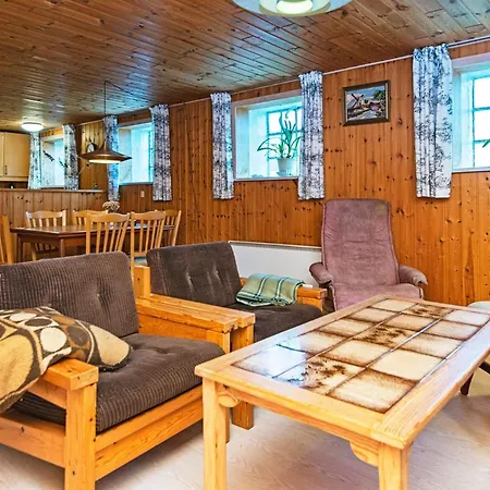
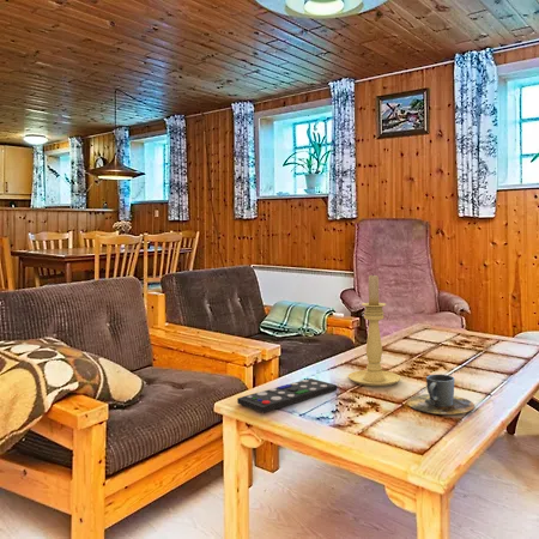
+ cup [406,374,476,416]
+ candle holder [347,273,402,387]
+ remote control [236,377,338,414]
